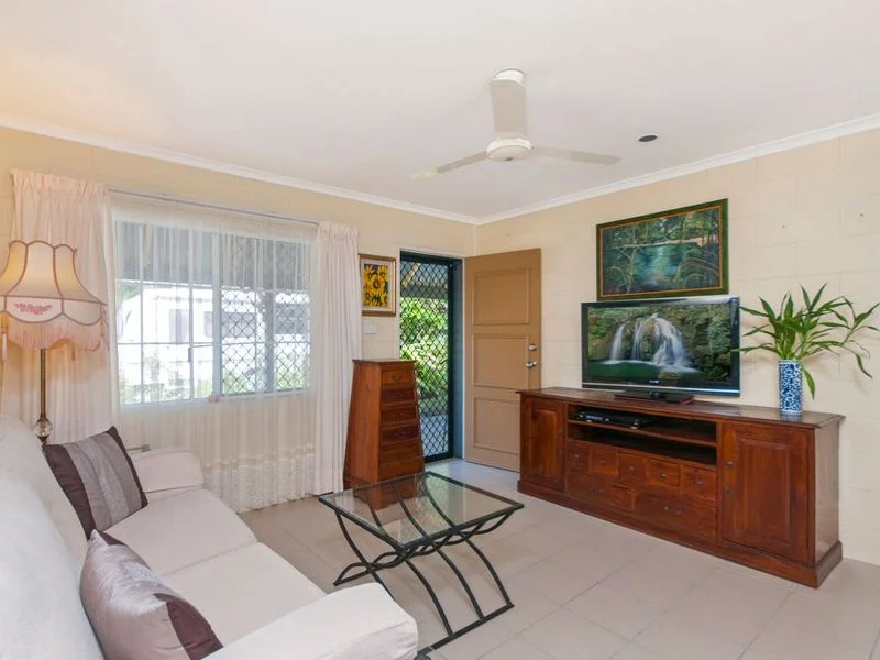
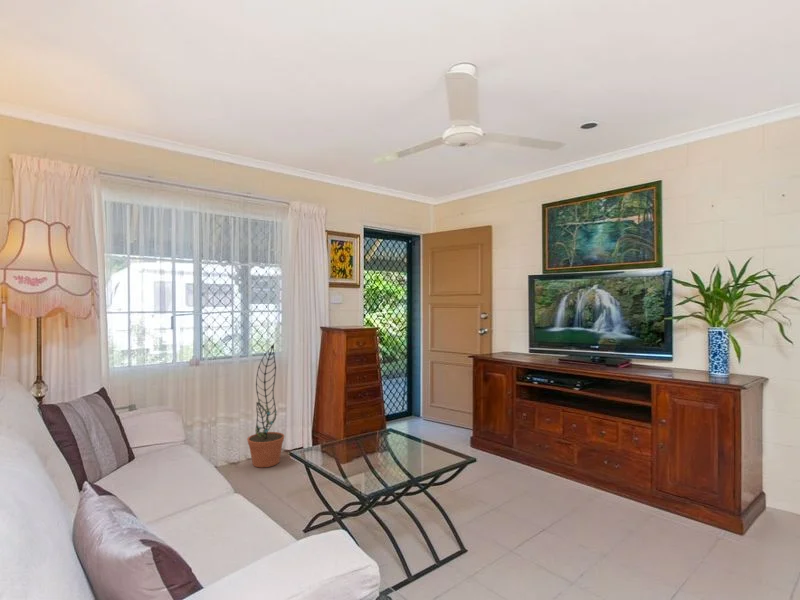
+ decorative plant [246,343,285,468]
